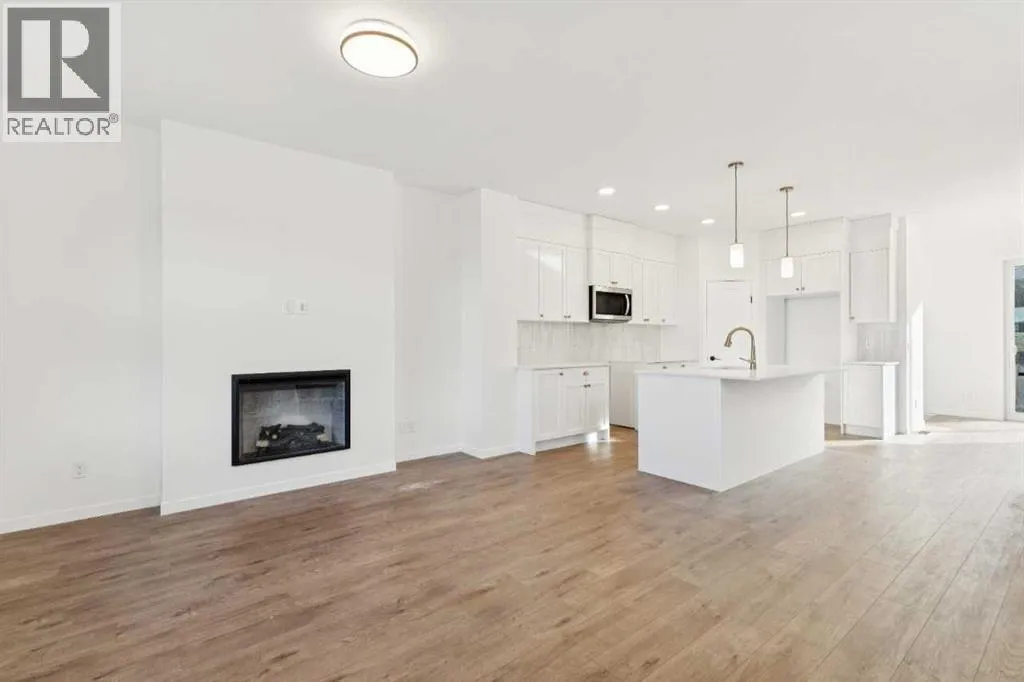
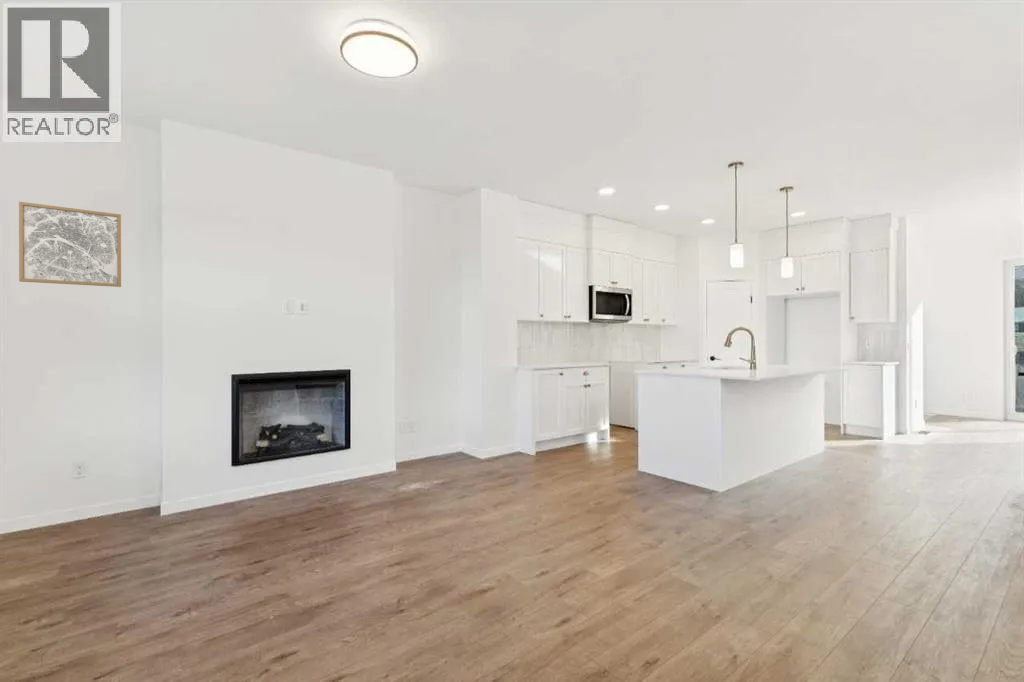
+ wall art [18,201,122,288]
